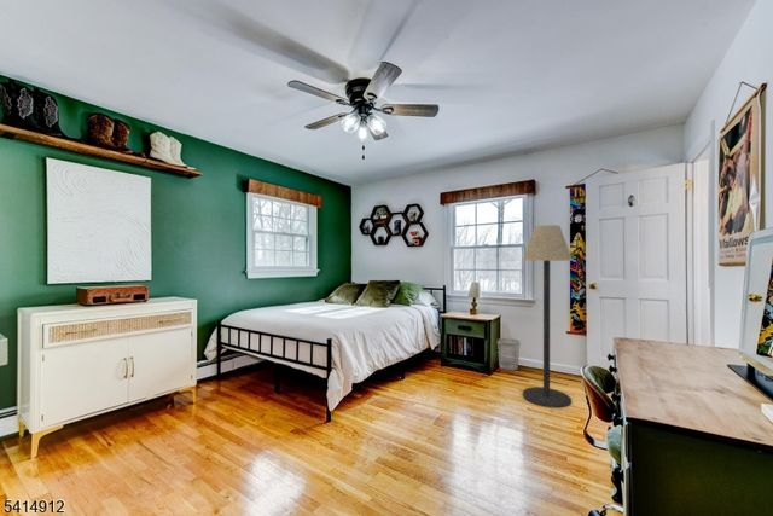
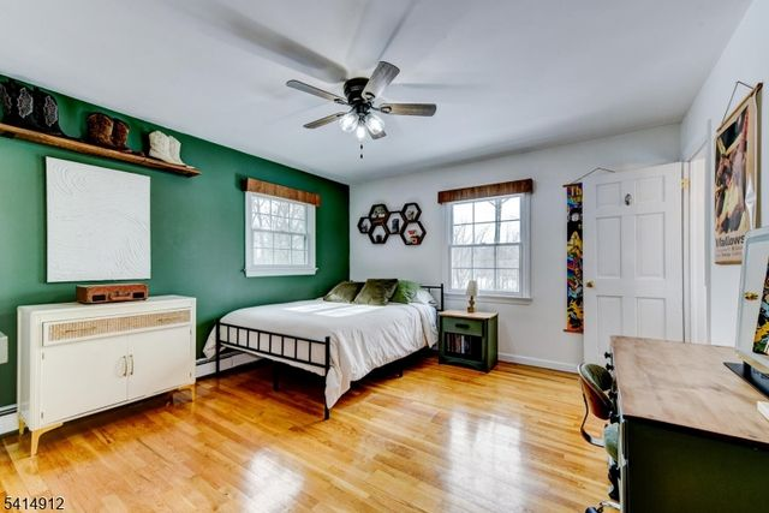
- floor lamp [522,224,574,408]
- wastebasket [496,337,522,371]
